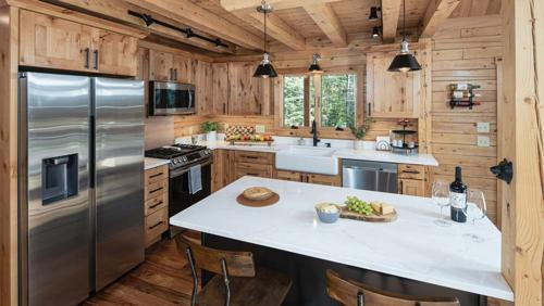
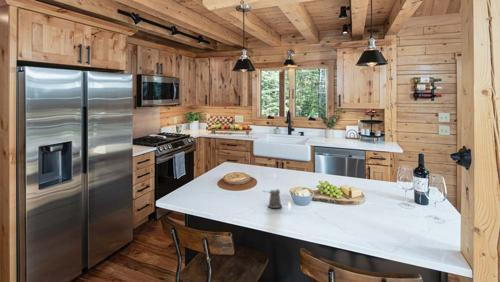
+ pepper shaker [262,188,283,209]
